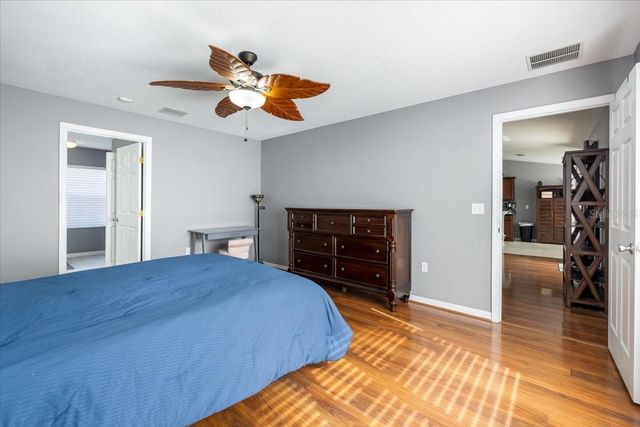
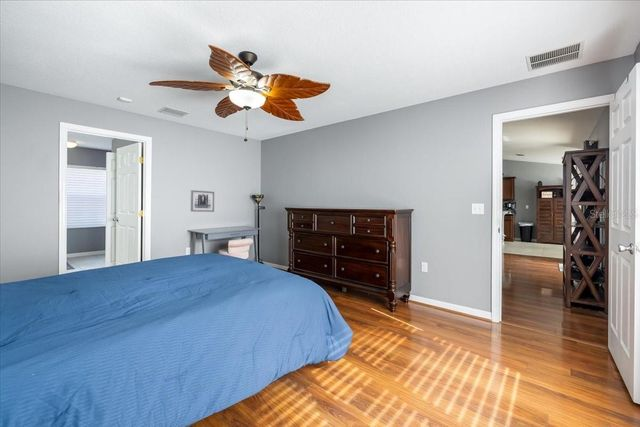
+ wall art [190,189,215,213]
